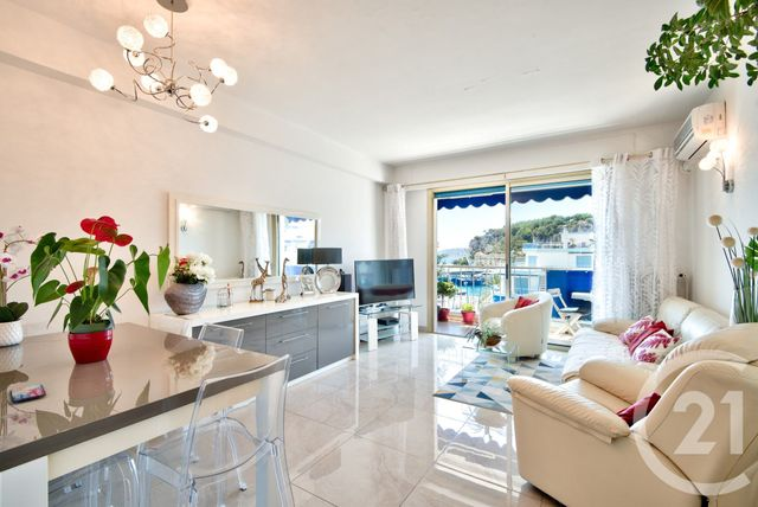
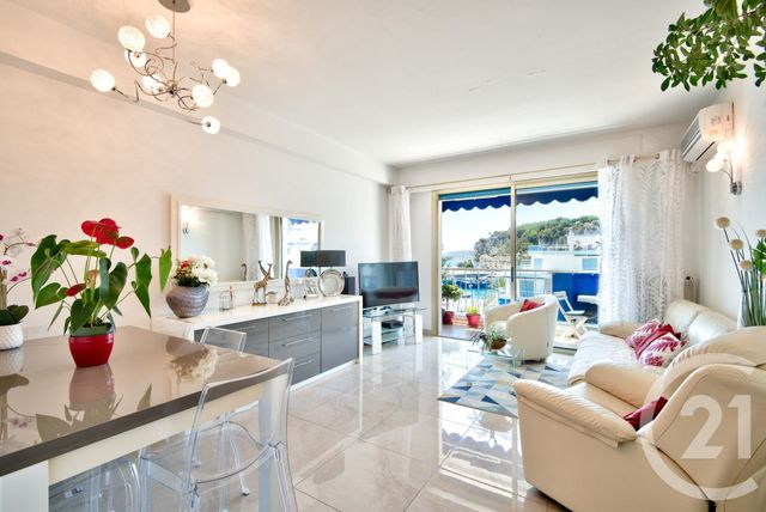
- smartphone [8,383,47,404]
